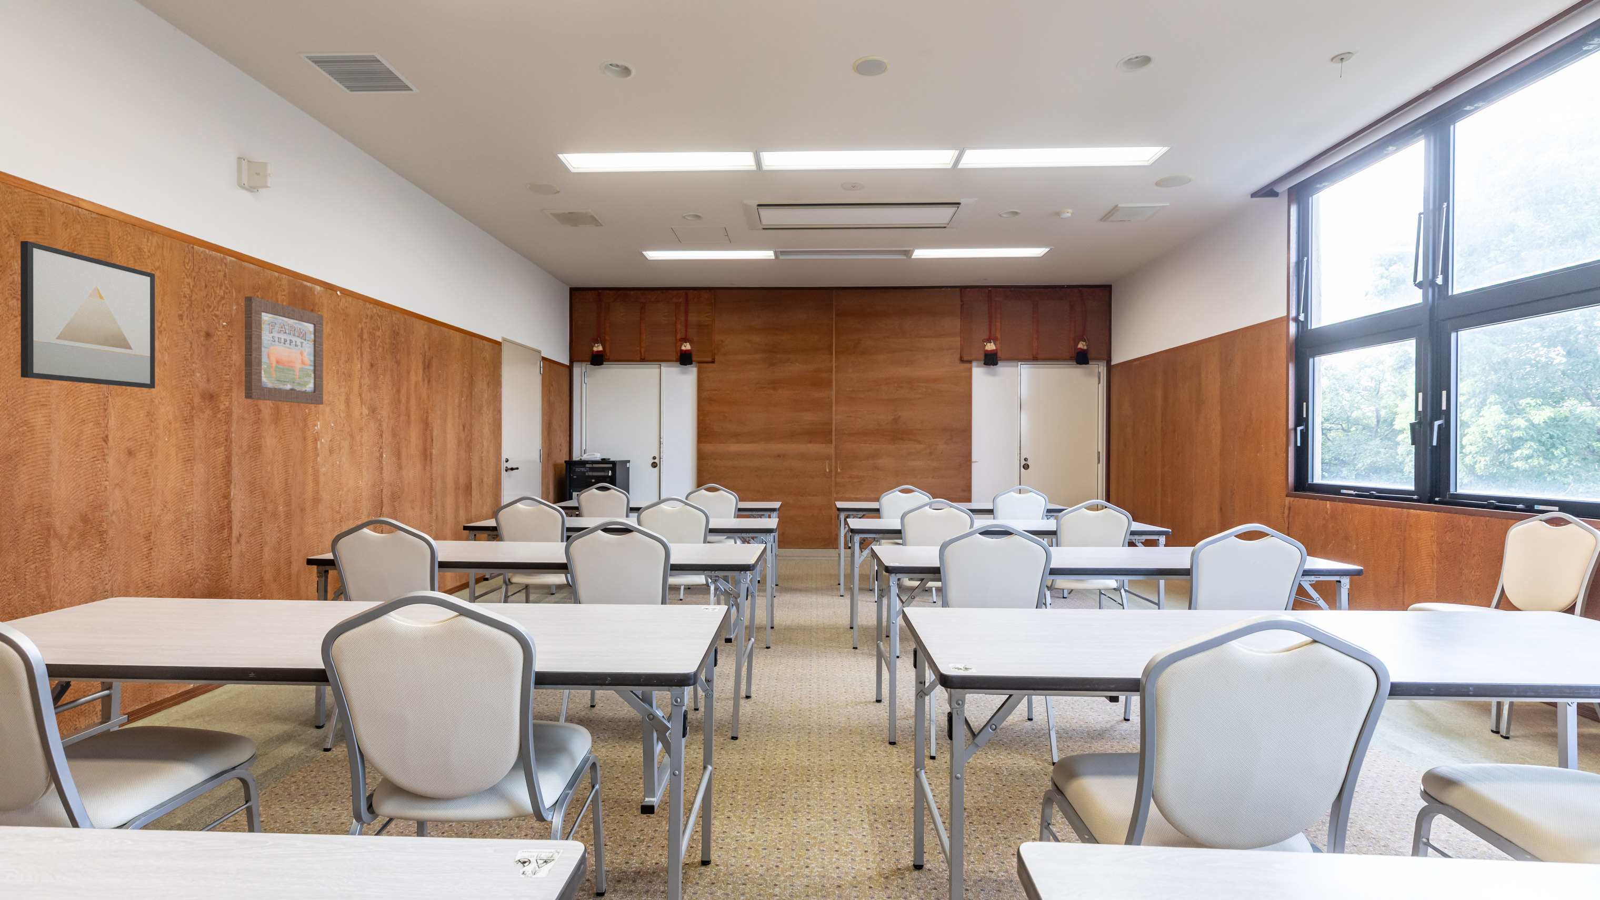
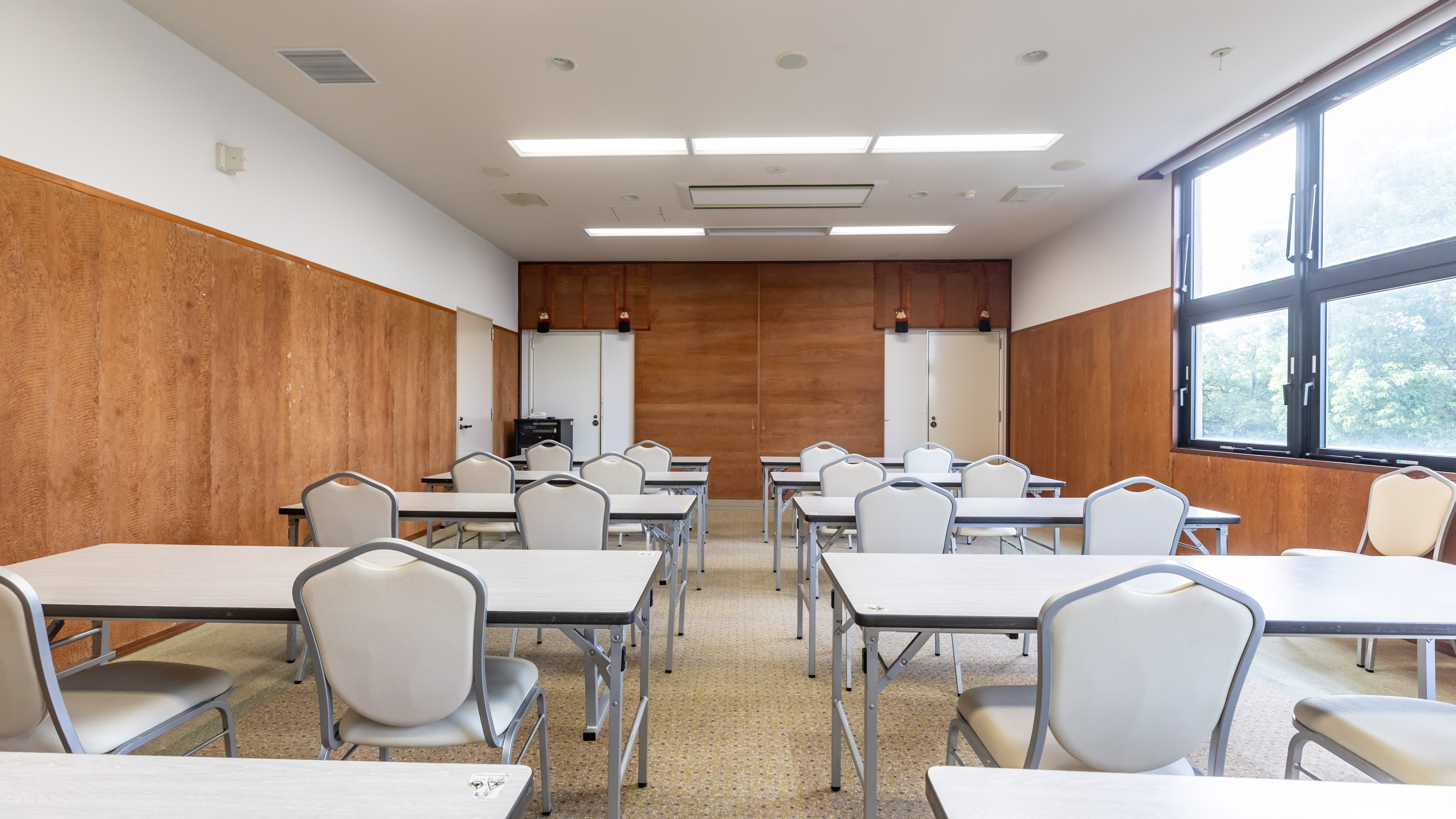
- wall art [20,241,156,389]
- wall art [244,296,324,405]
